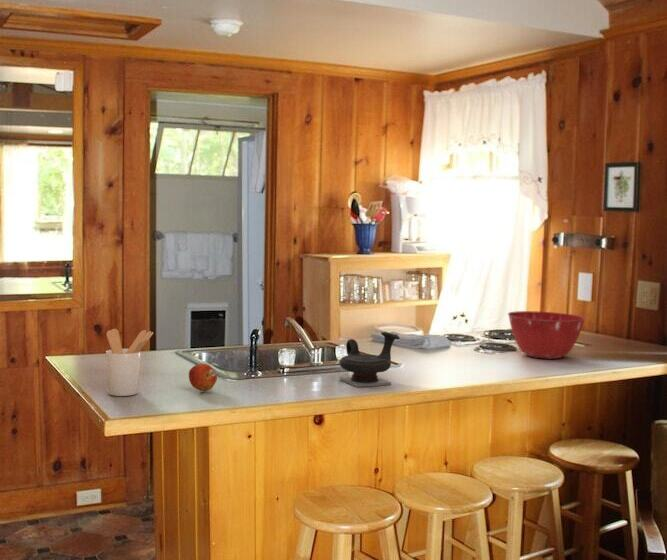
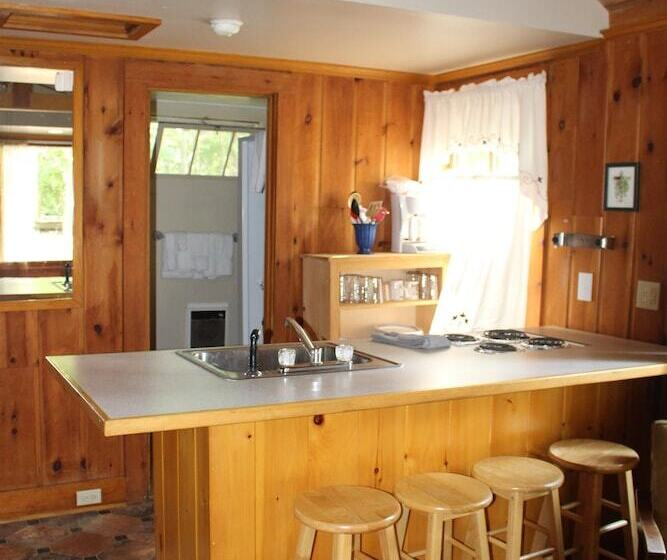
- fruit [188,363,218,392]
- utensil holder [105,328,154,397]
- mixing bowl [507,310,586,360]
- teapot [339,331,401,388]
